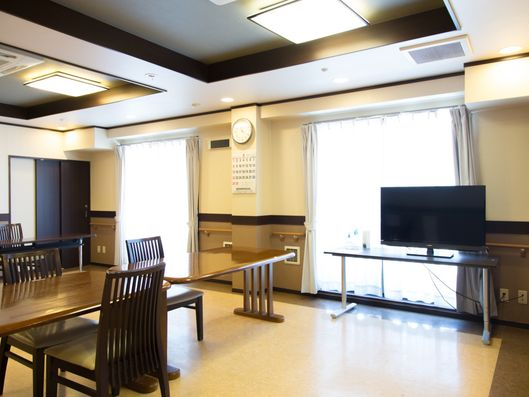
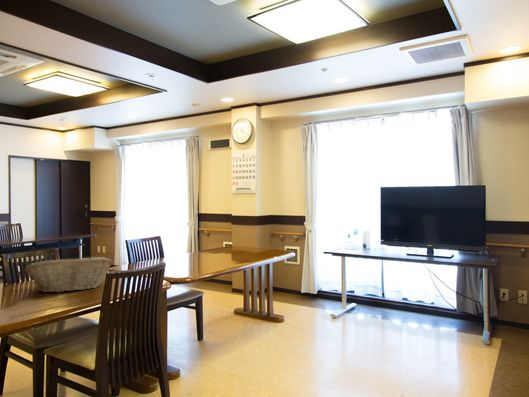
+ fruit basket [23,256,113,293]
